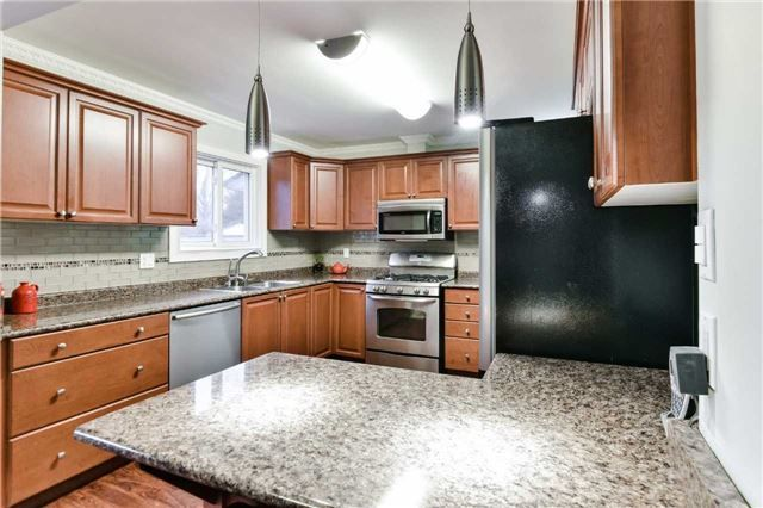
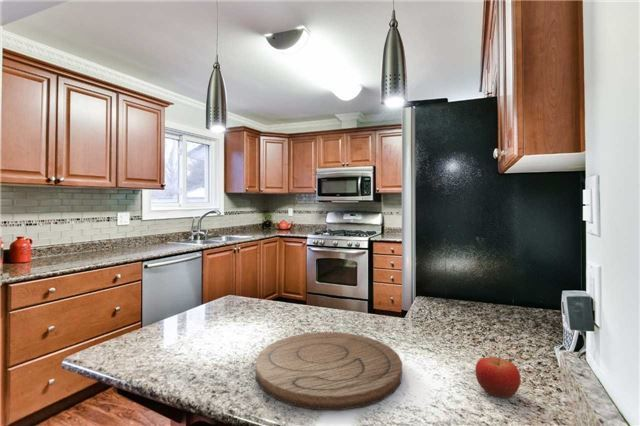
+ fruit [474,353,522,399]
+ cutting board [255,331,403,411]
